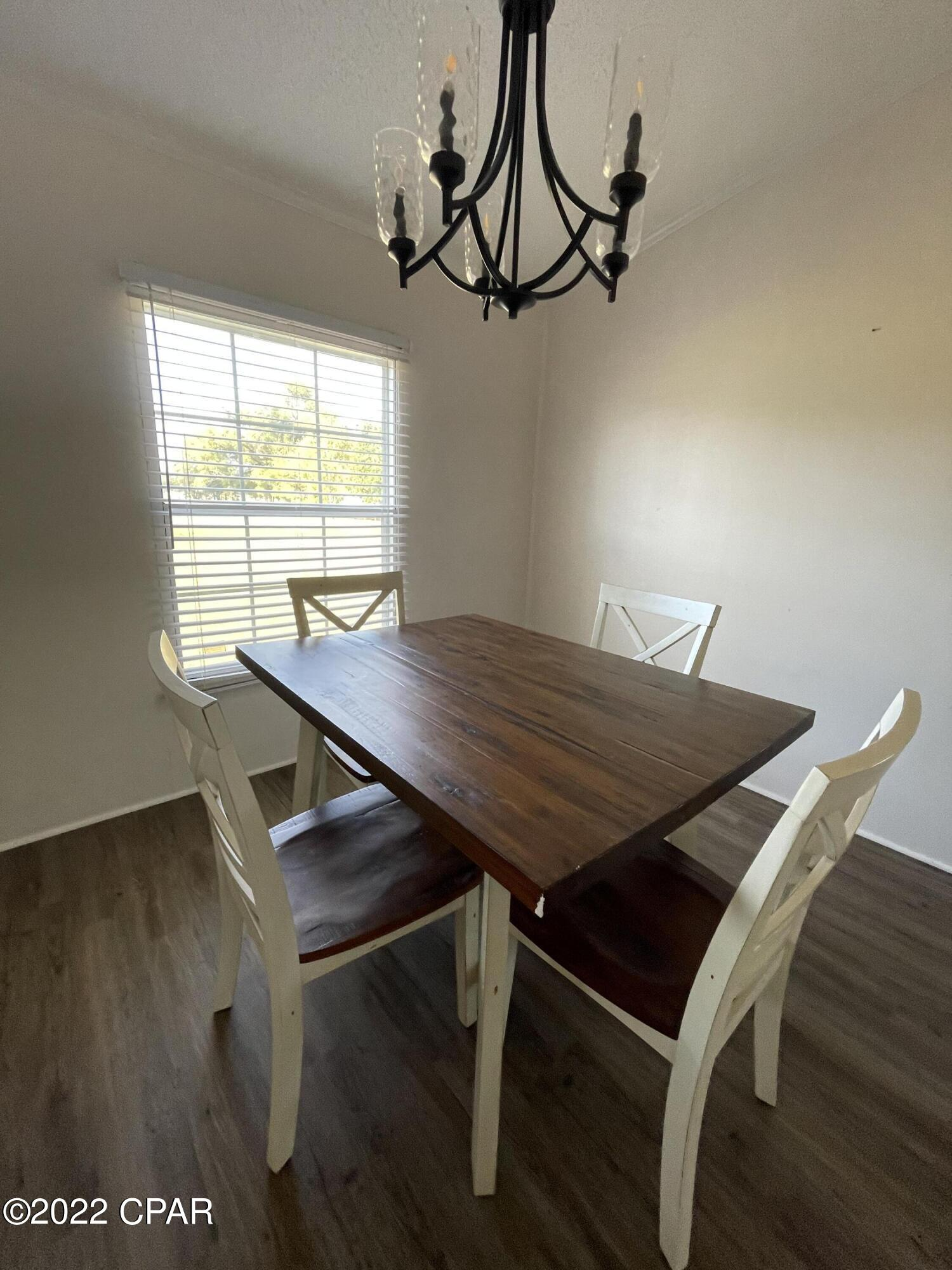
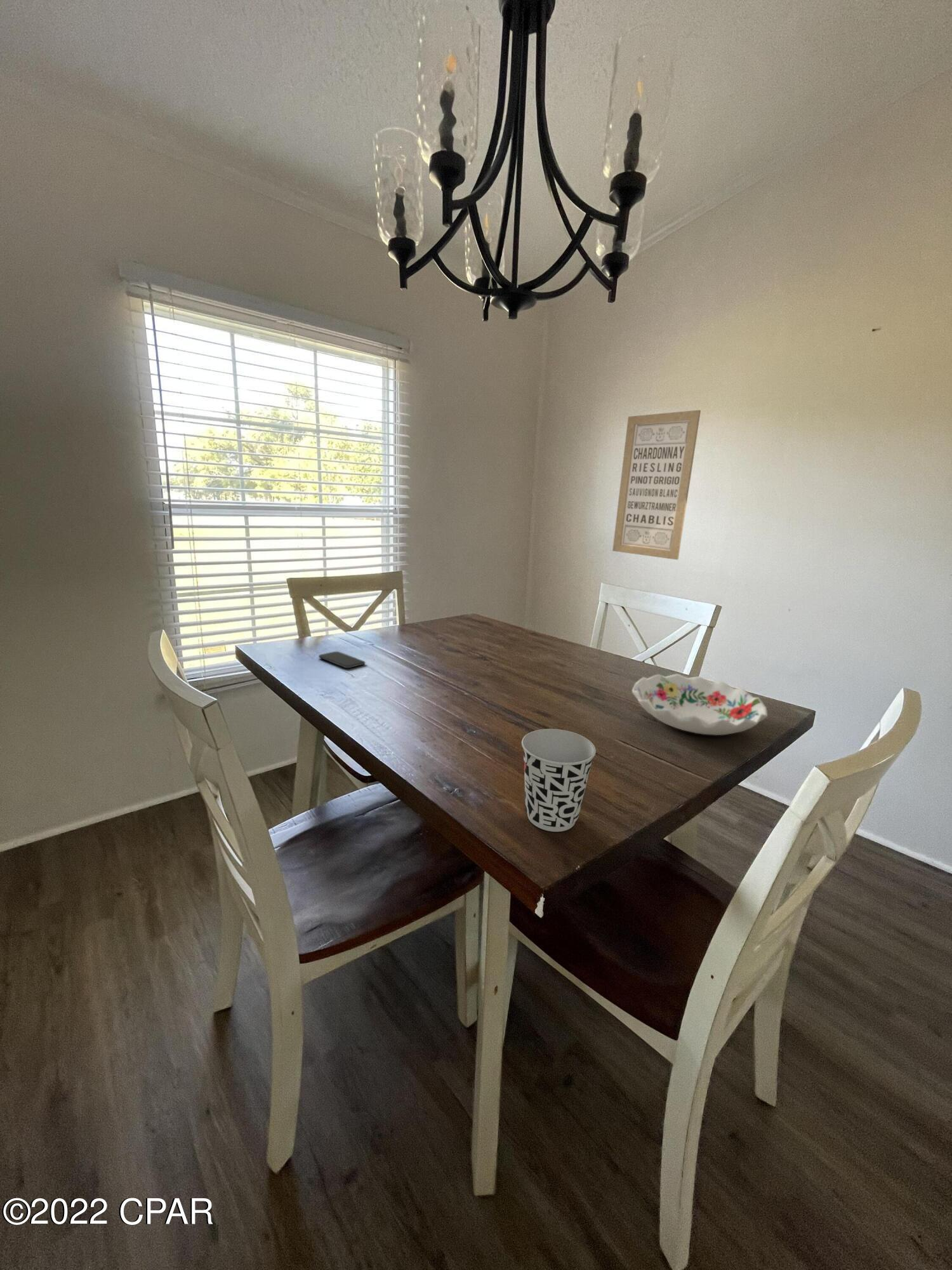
+ cup [521,728,597,832]
+ smartphone [318,651,366,669]
+ decorative bowl [631,673,768,736]
+ wall art [612,410,701,560]
